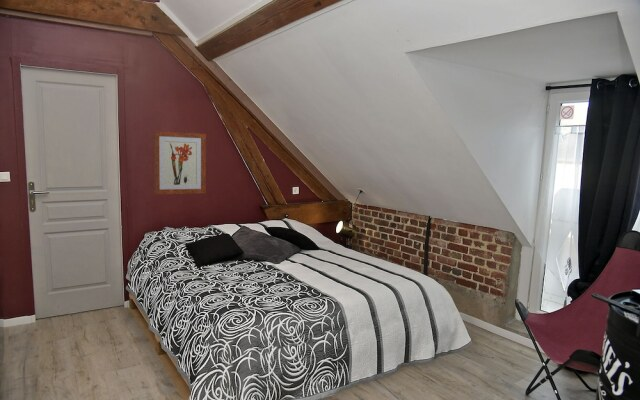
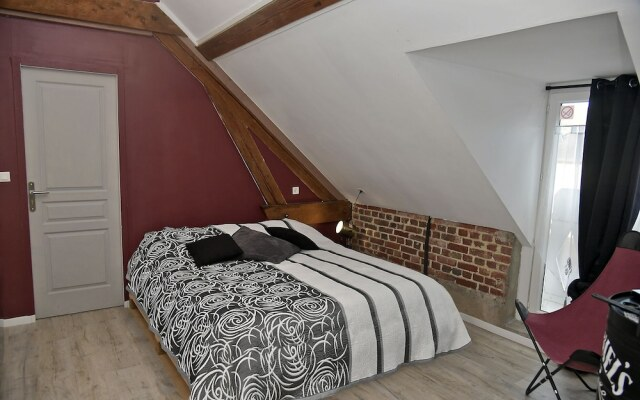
- wall art [153,130,207,195]
